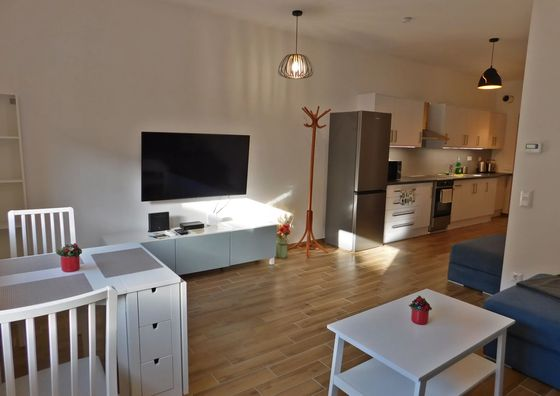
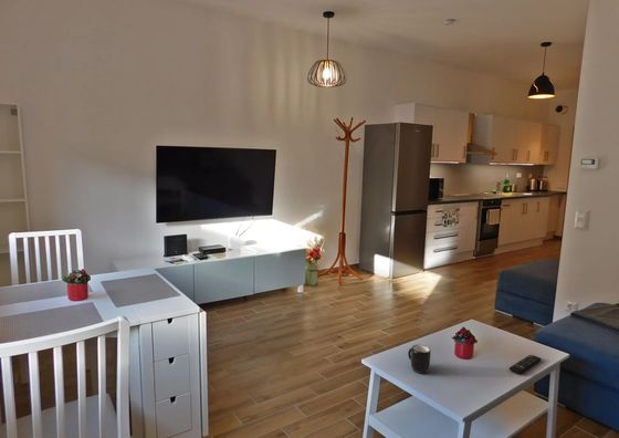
+ mug [407,344,432,375]
+ remote control [507,354,543,375]
